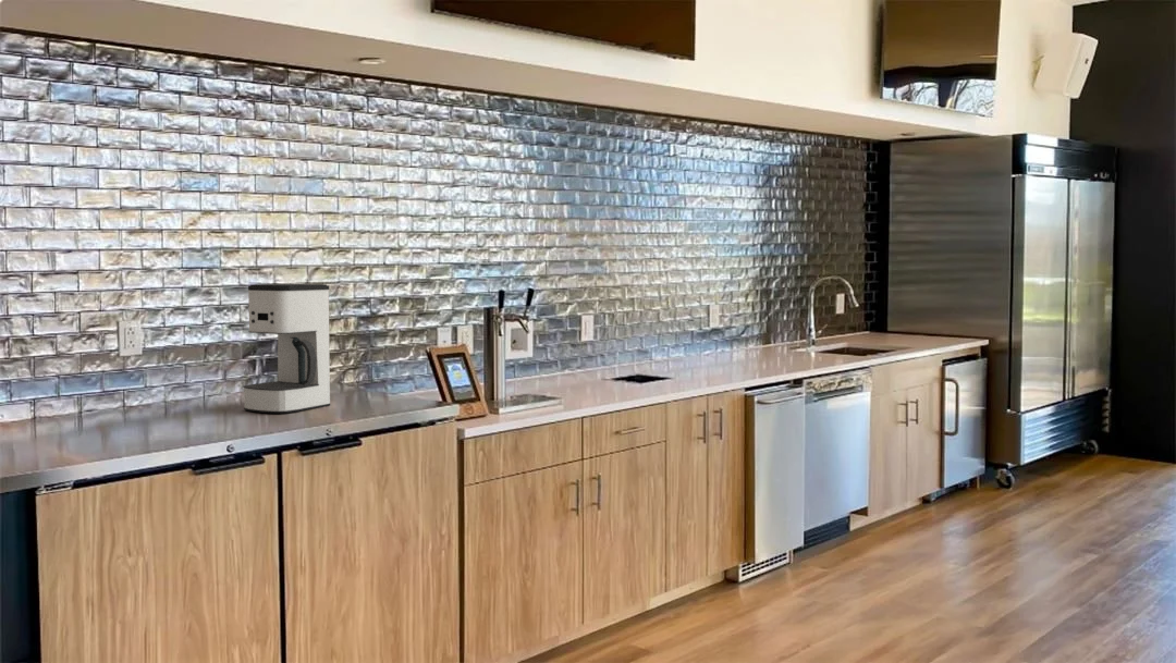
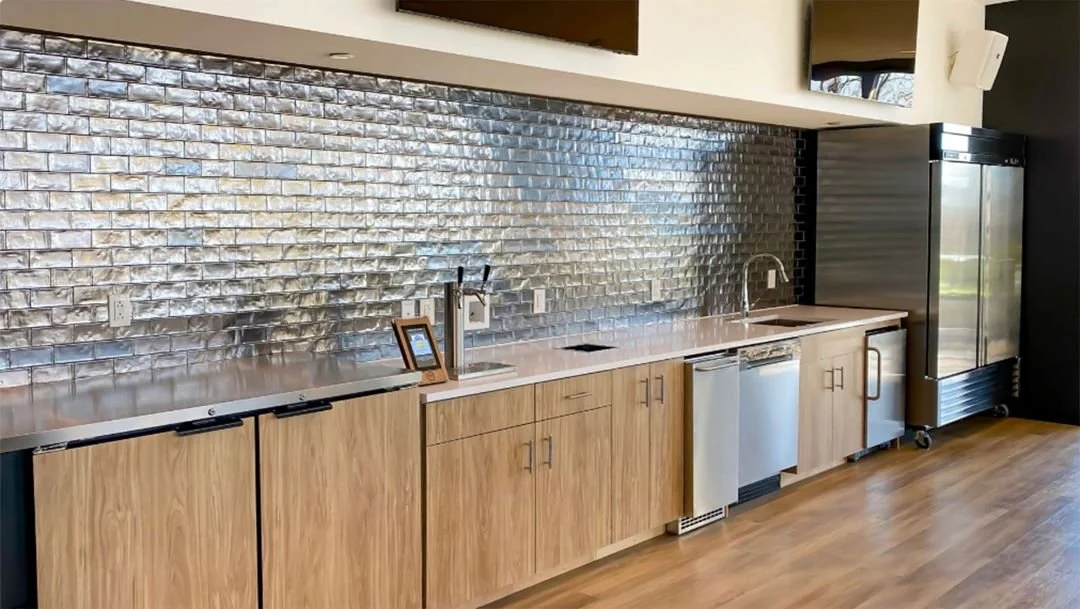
- coffee maker [242,283,331,414]
